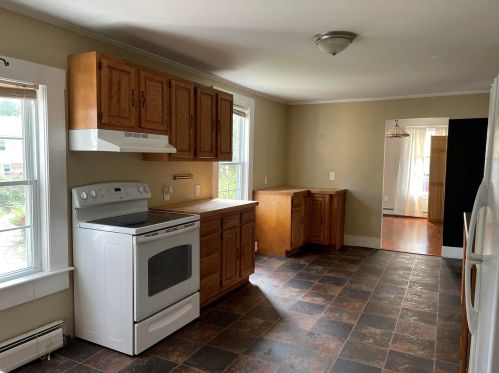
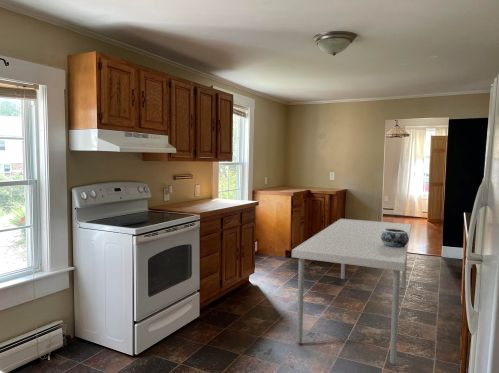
+ dining table [291,218,412,366]
+ decorative bowl [381,229,410,248]
